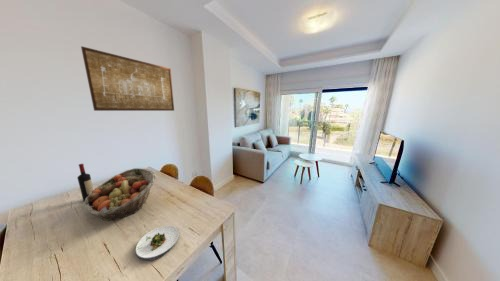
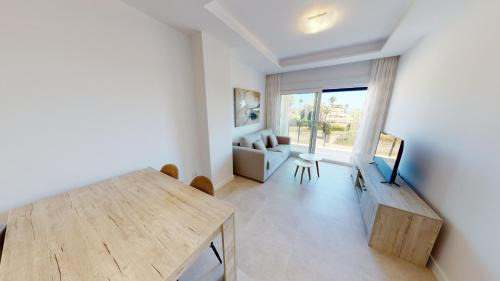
- fruit basket [83,167,157,222]
- salad plate [135,225,180,261]
- wine bottle [76,163,94,202]
- wall art [80,45,175,112]
